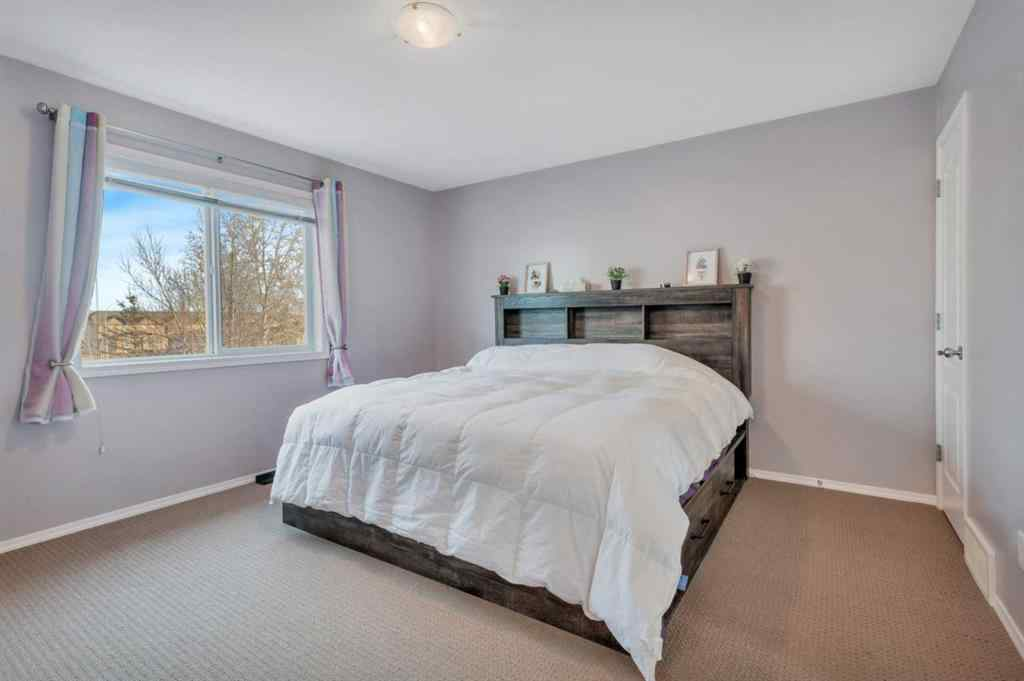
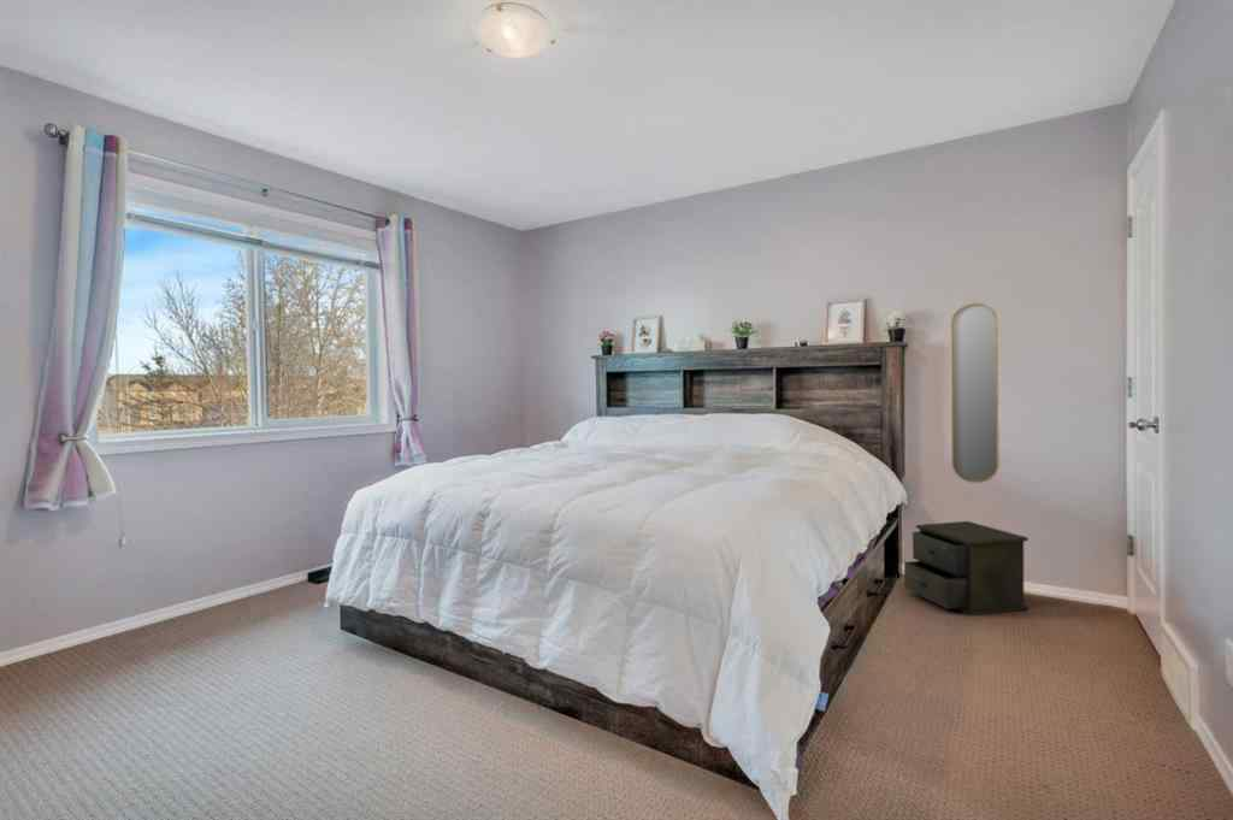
+ nightstand [903,520,1030,618]
+ home mirror [949,302,1001,484]
